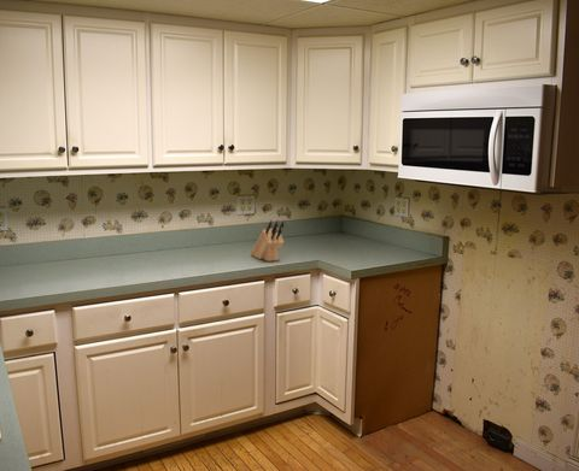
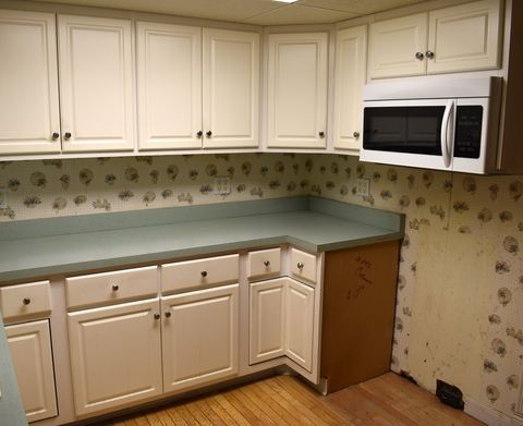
- knife block [250,219,286,263]
